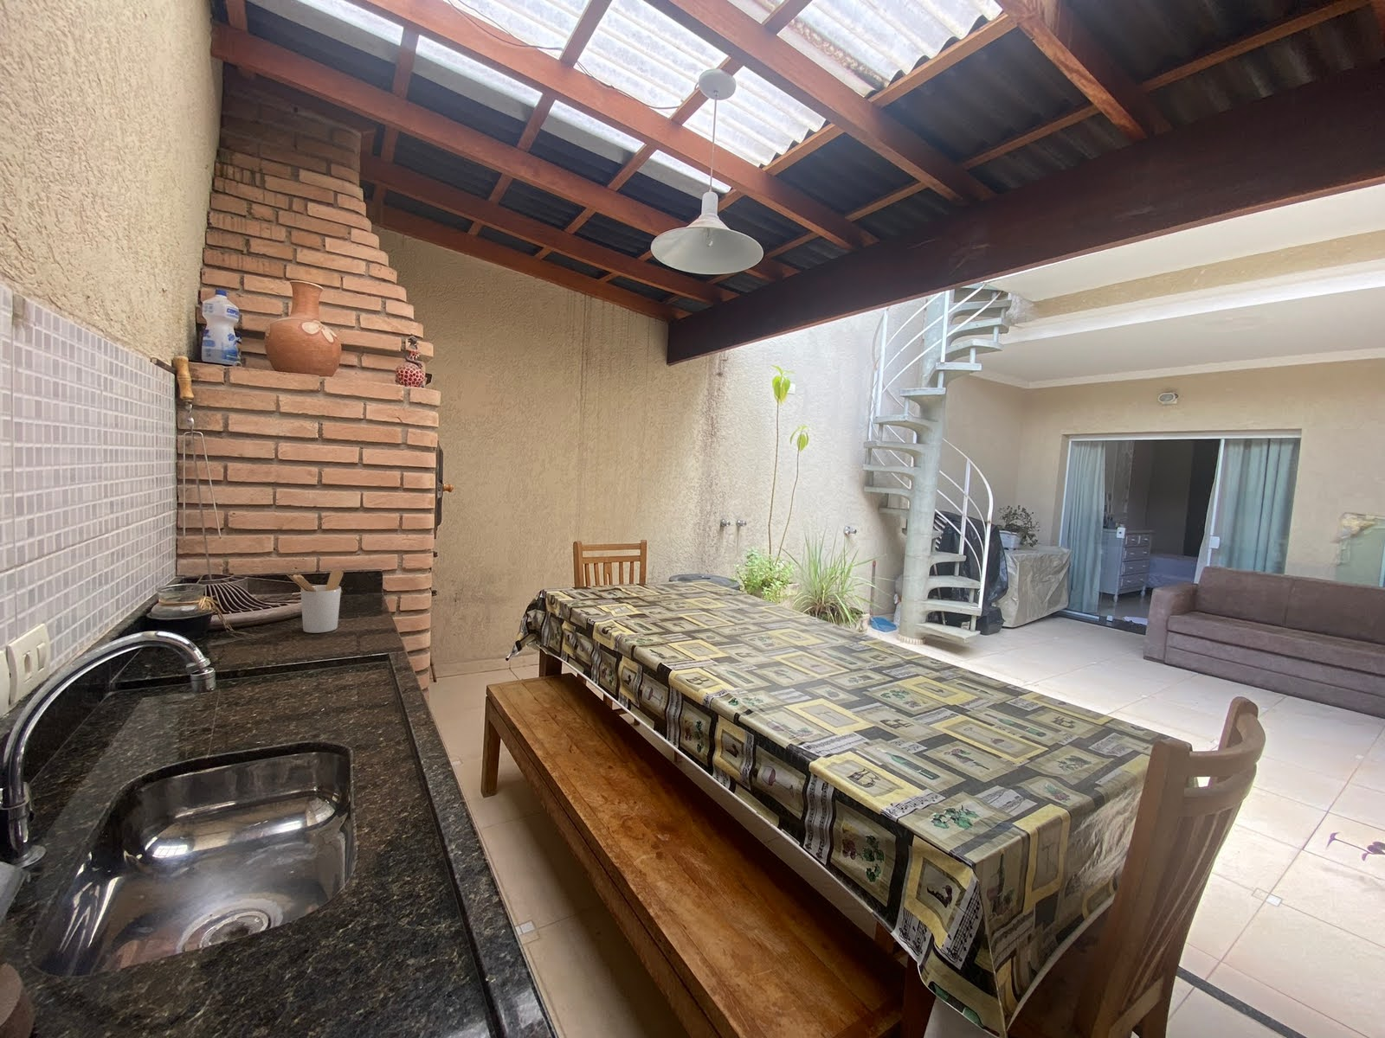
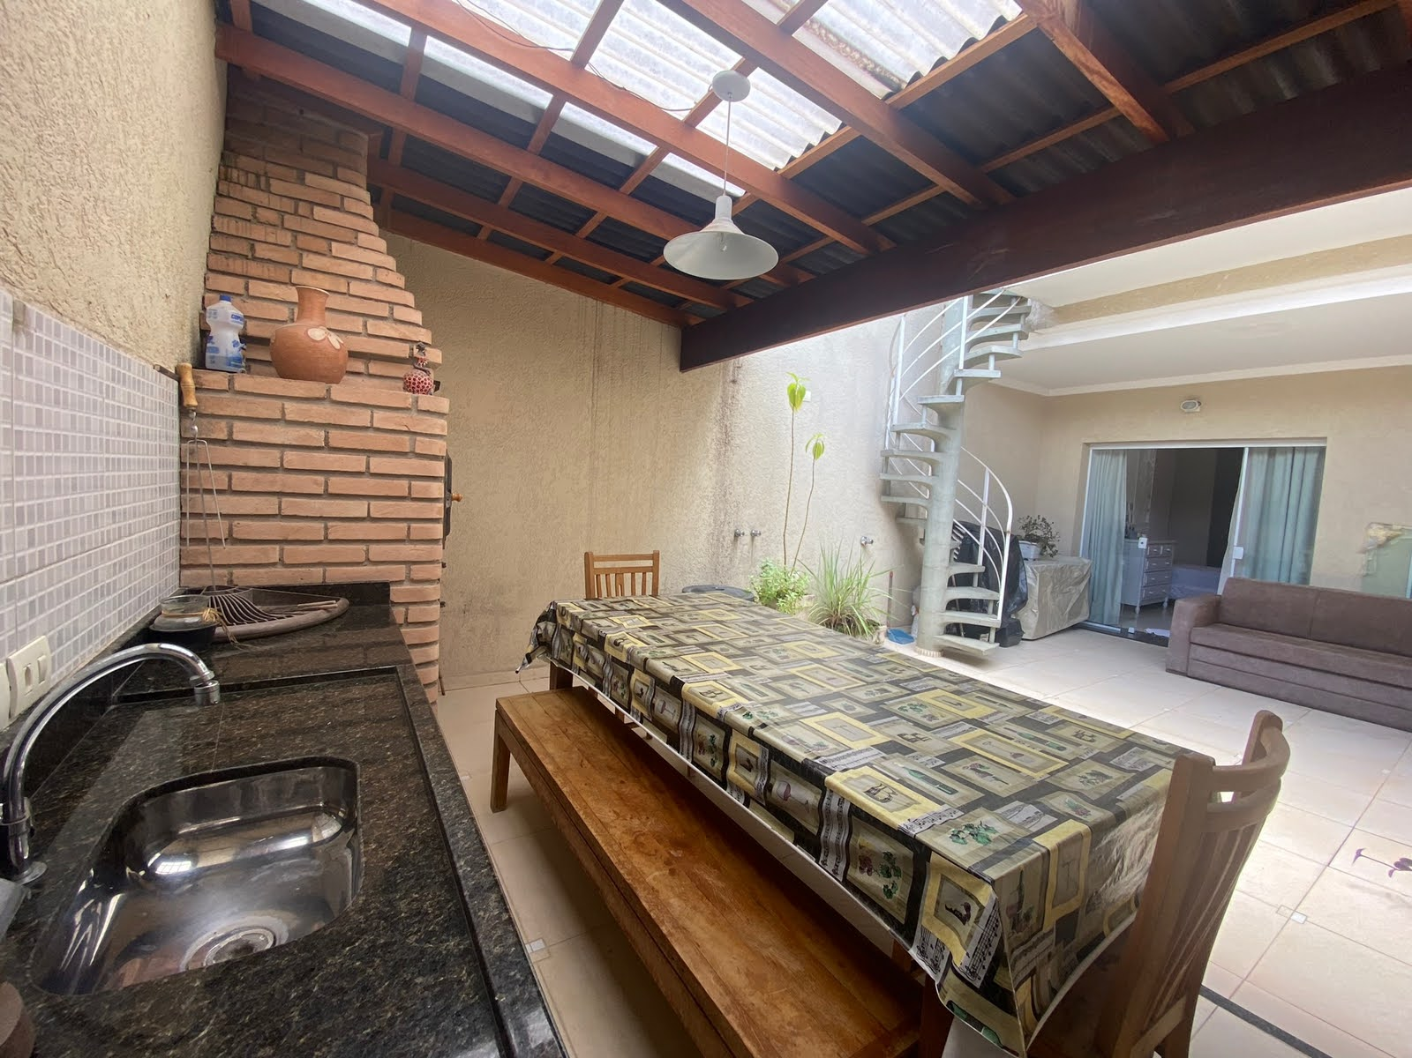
- utensil holder [286,569,344,635]
